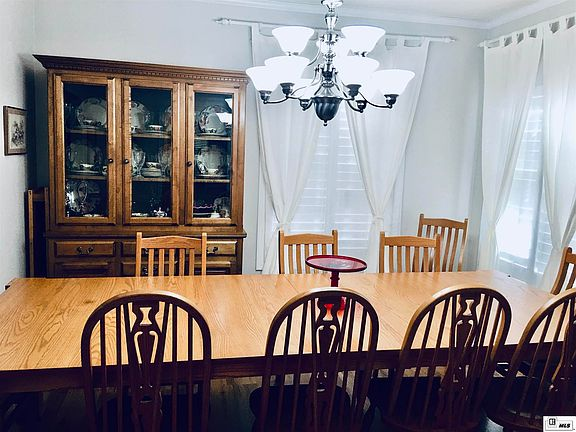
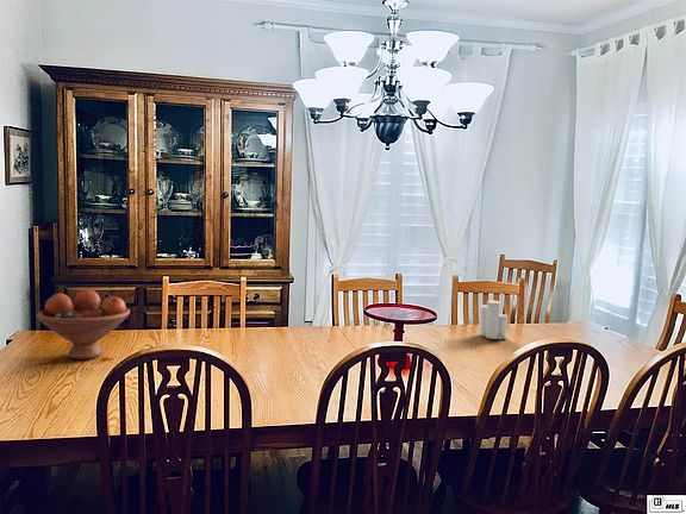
+ fruit bowl [36,289,131,361]
+ candle [479,300,509,340]
